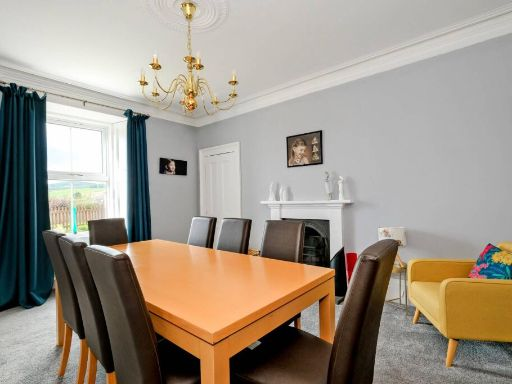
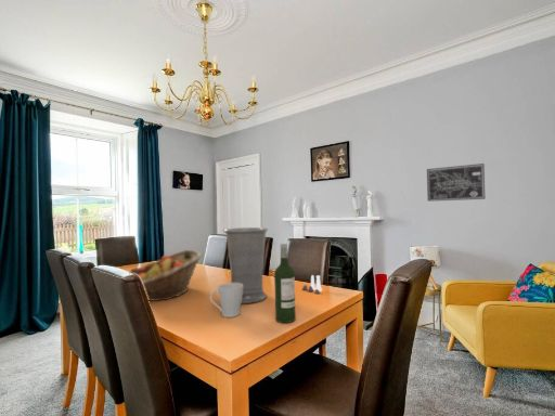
+ vase [222,226,269,304]
+ wine bottle [273,243,297,324]
+ fruit basket [129,249,203,302]
+ mug [209,282,243,318]
+ salt and pepper shaker set [301,274,323,295]
+ wall art [426,162,487,203]
